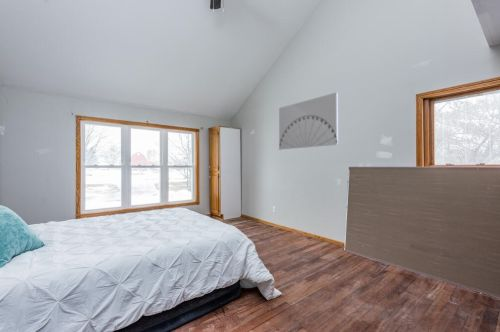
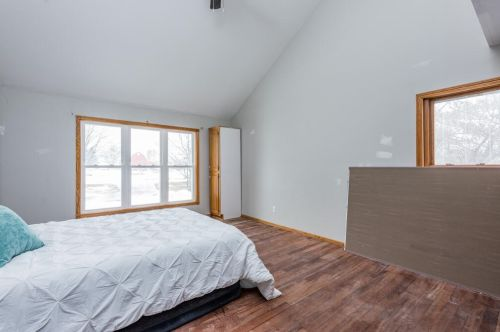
- wall art [278,91,339,151]
